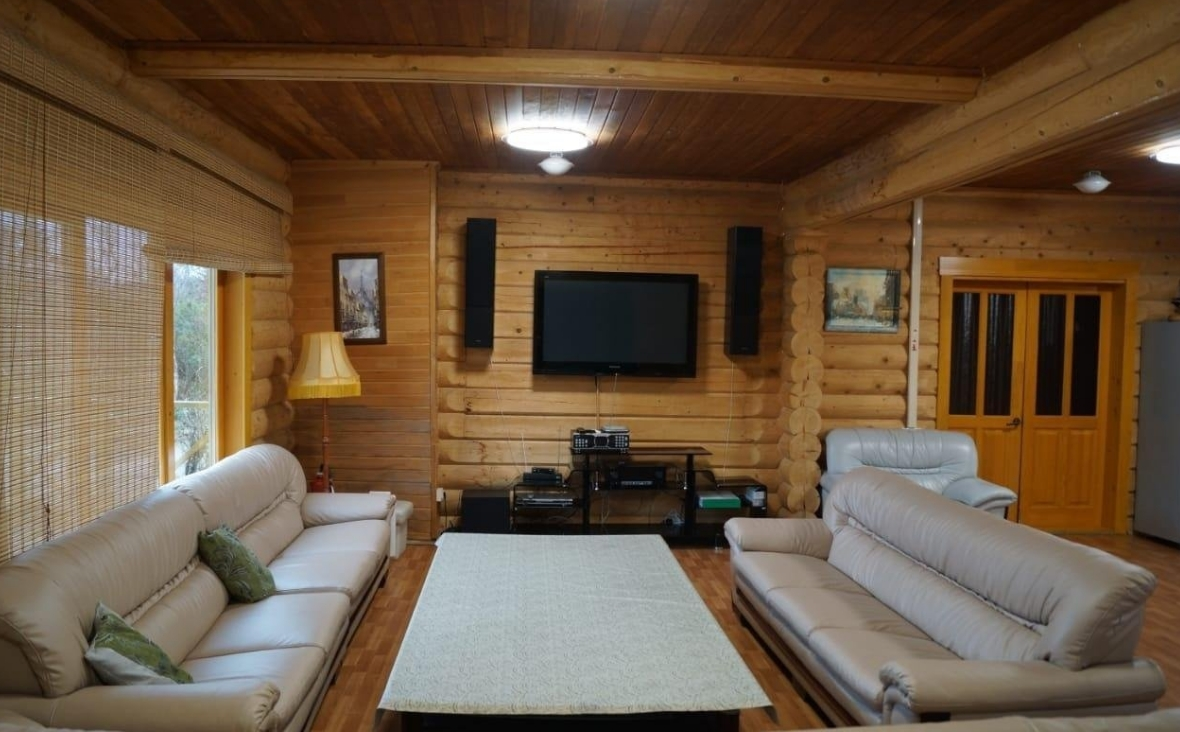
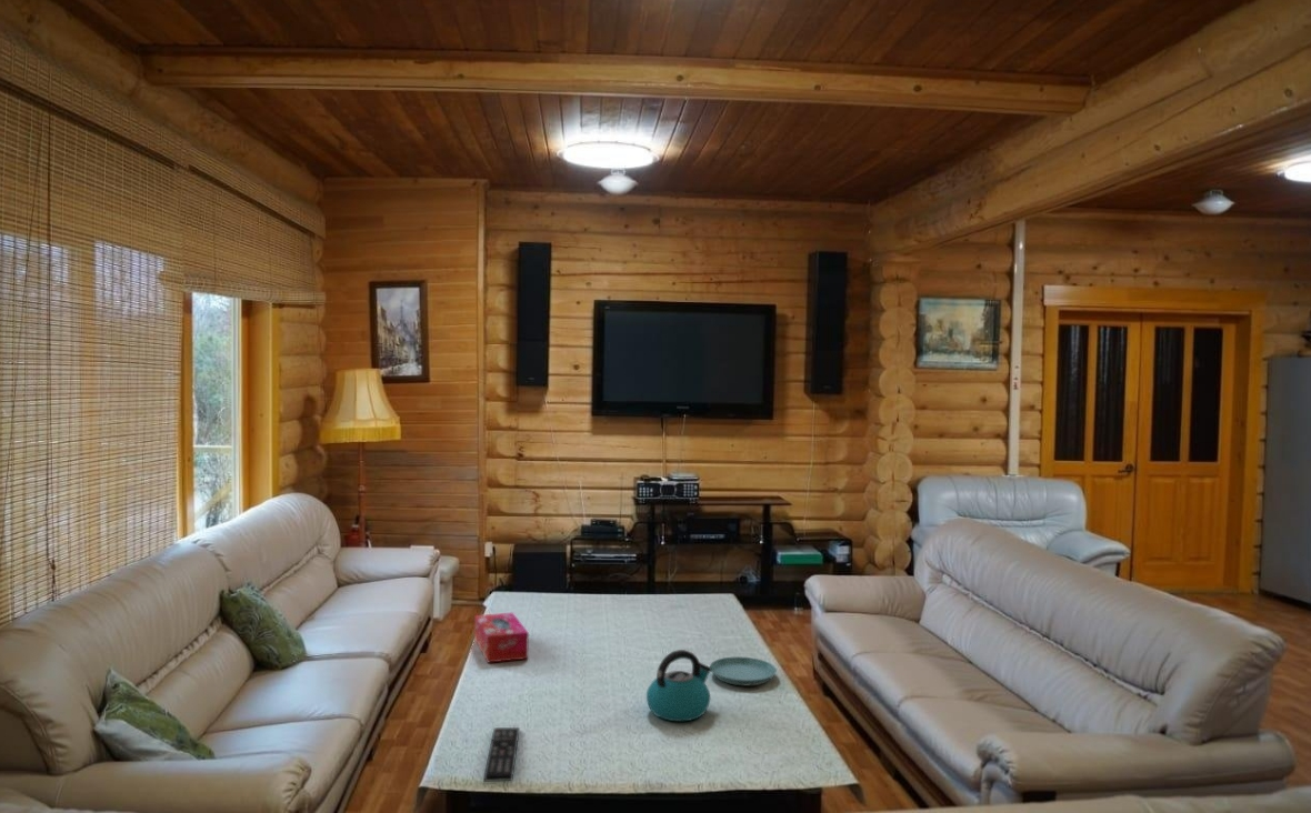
+ saucer [709,655,778,686]
+ tissue box [473,612,530,664]
+ remote control [483,726,520,783]
+ kettle [646,649,711,722]
